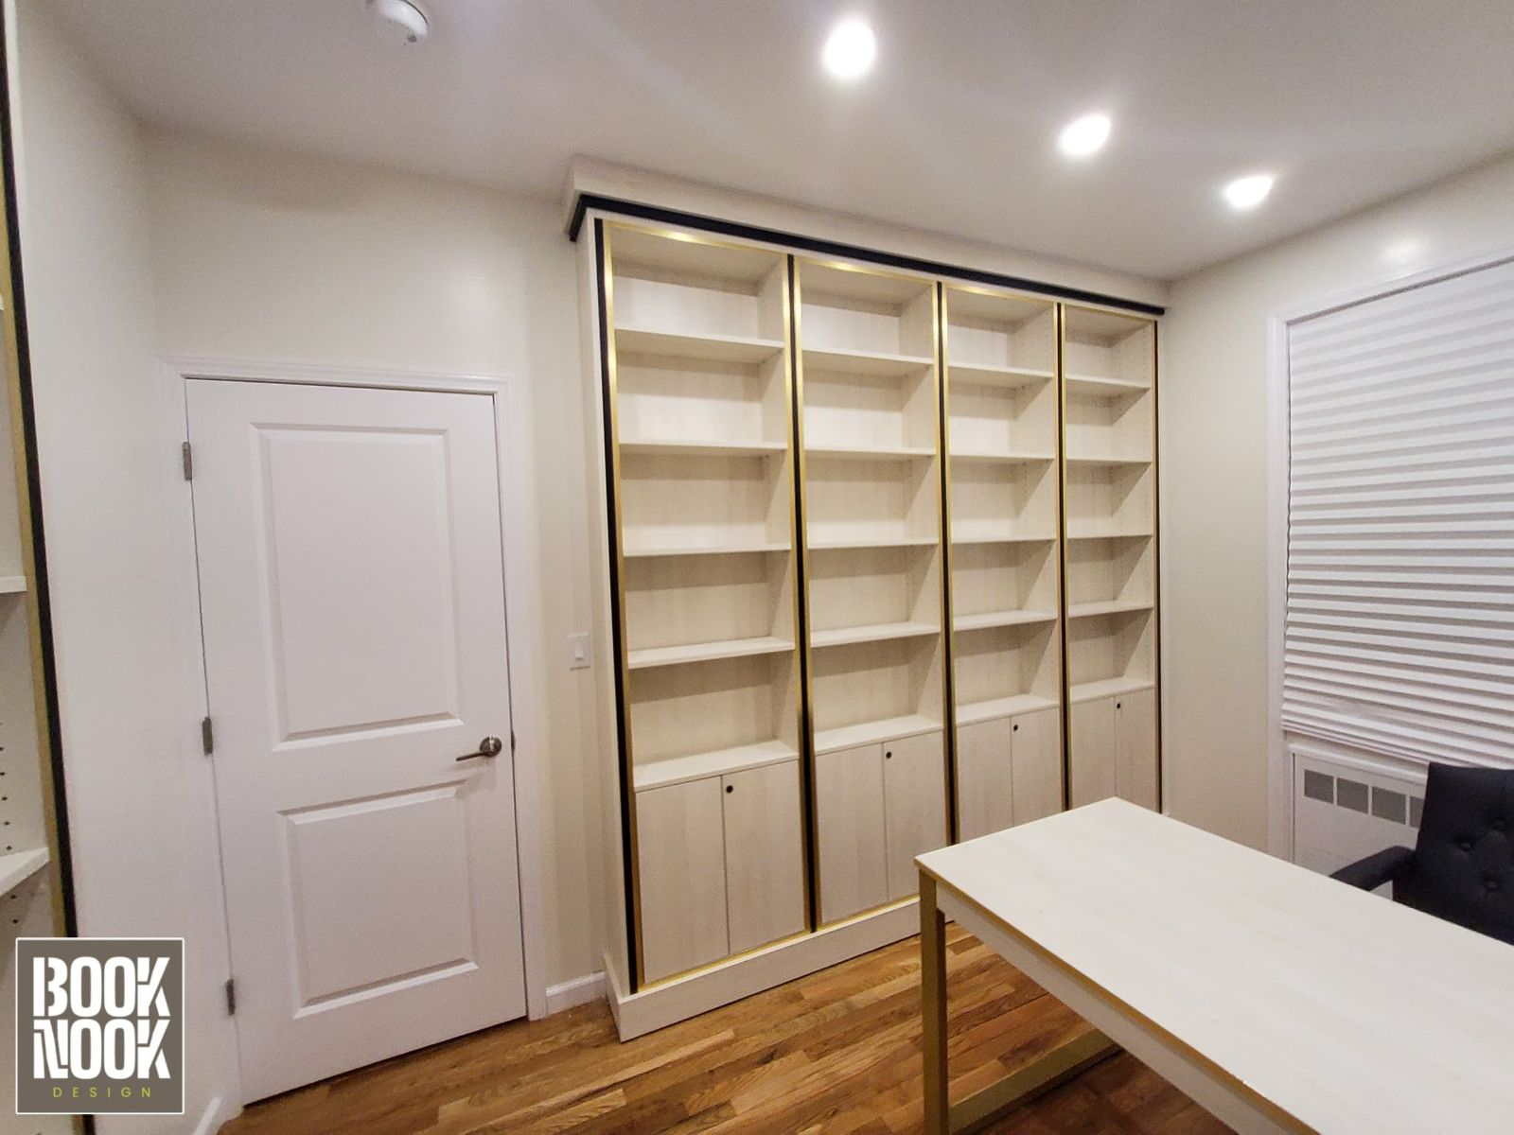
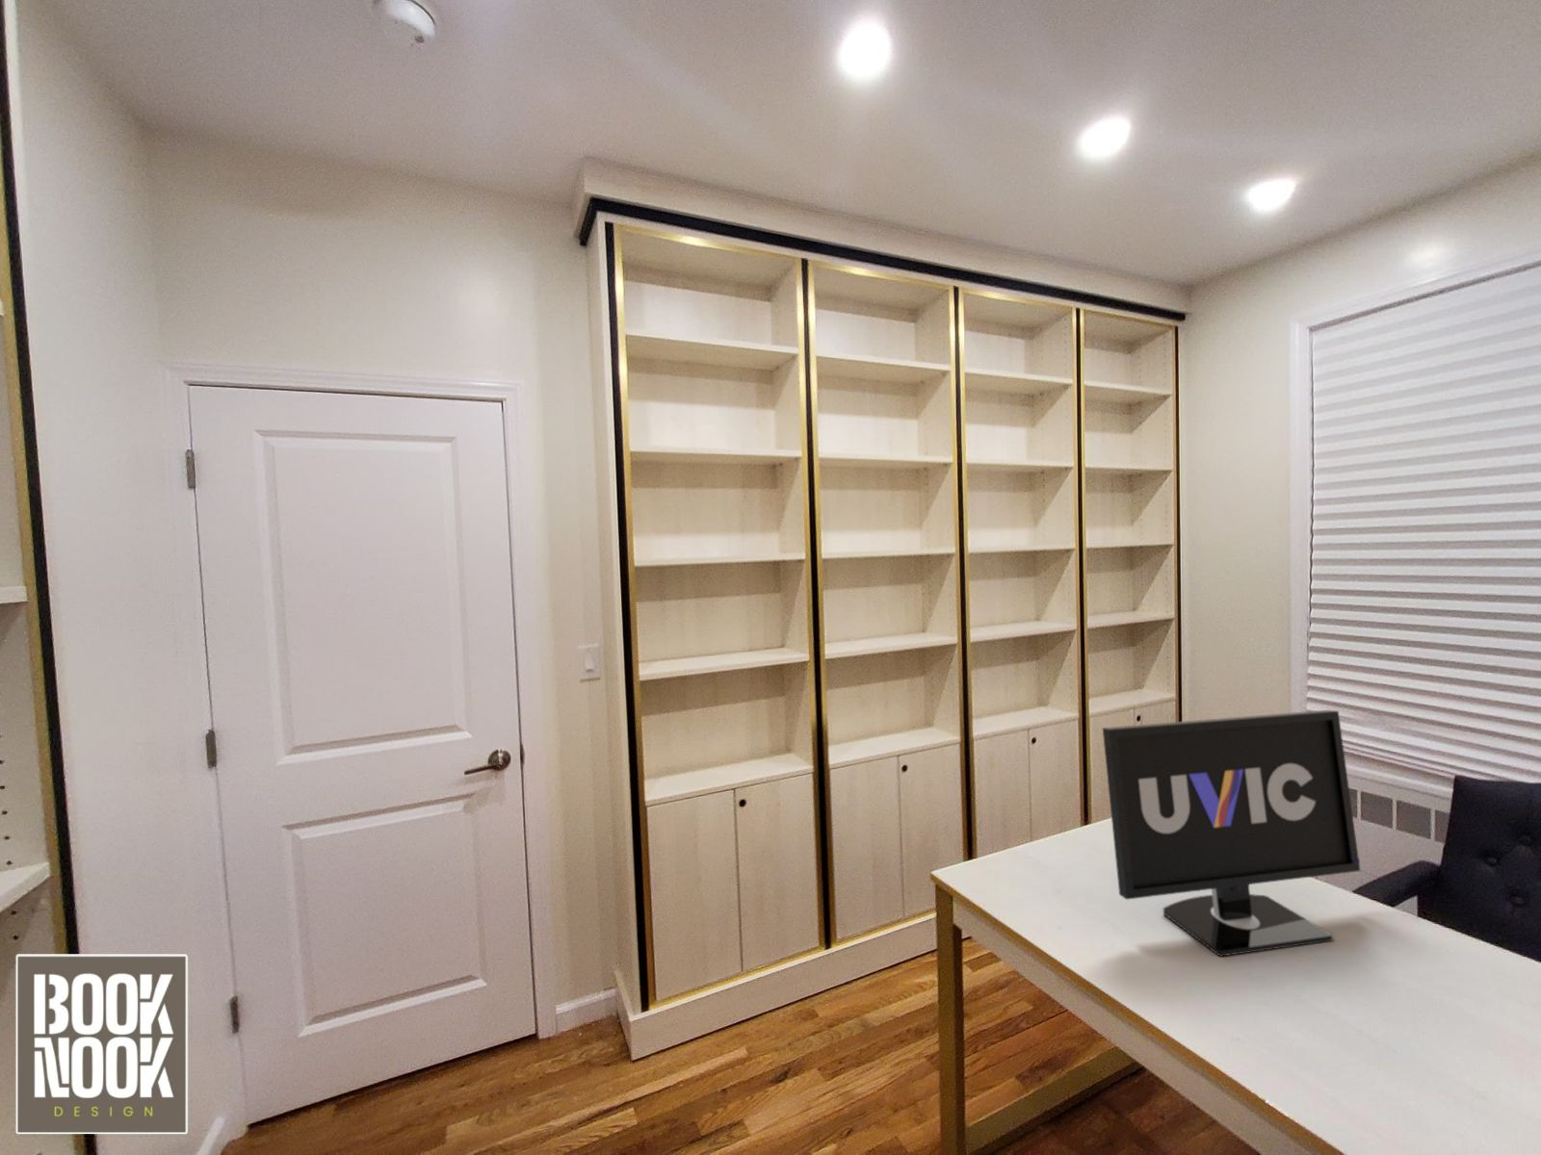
+ monitor [1102,710,1361,957]
